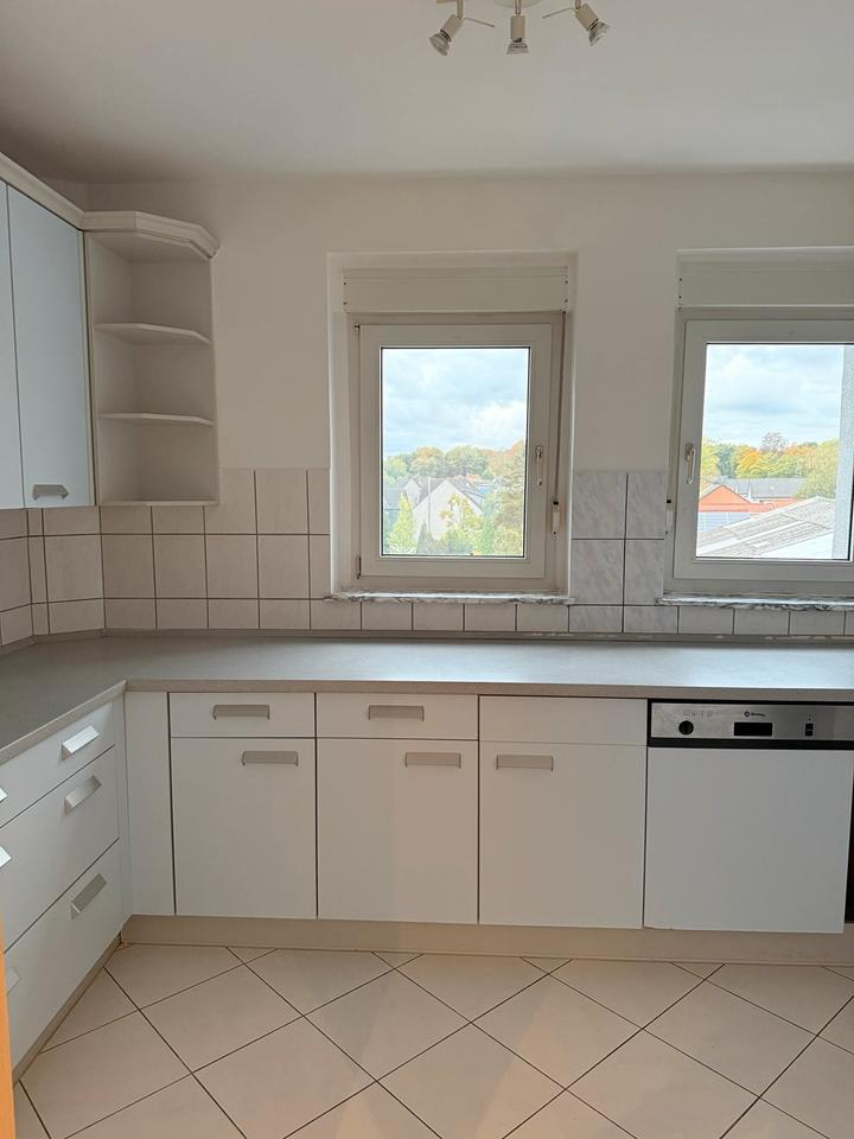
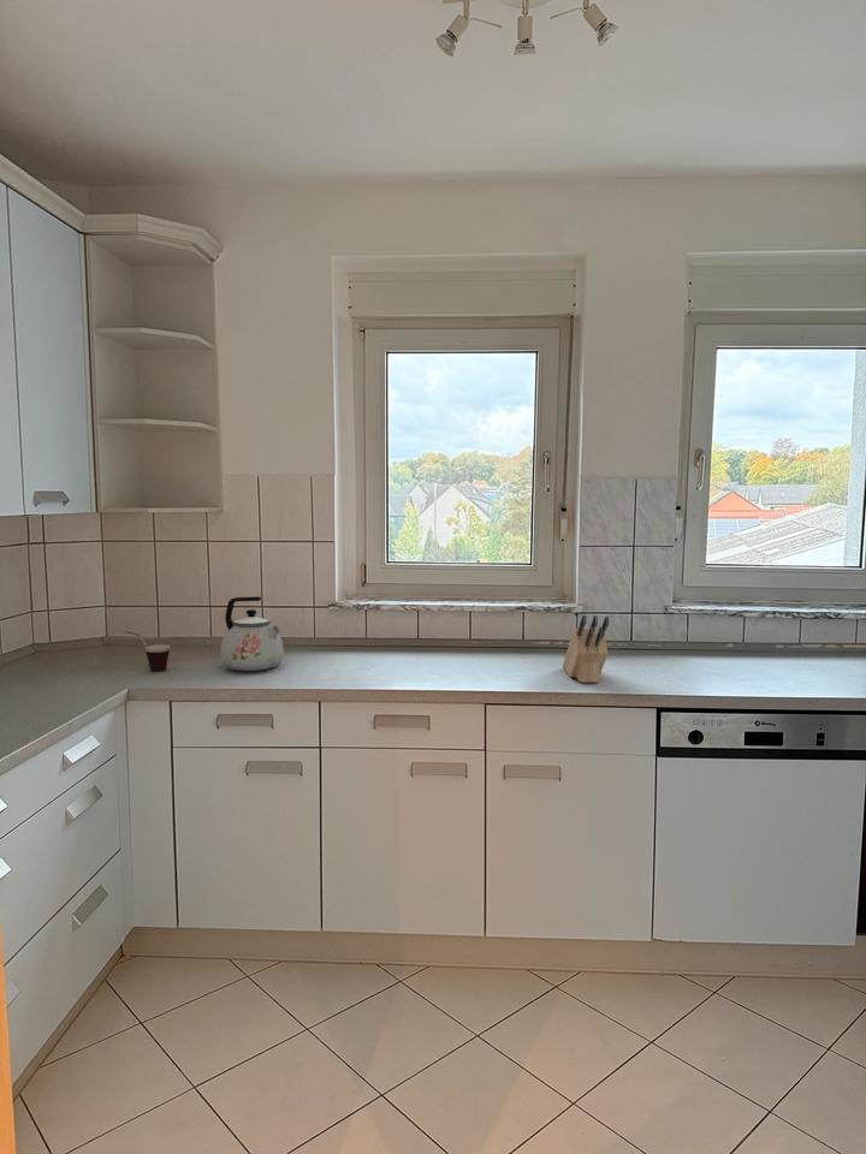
+ kettle [219,595,285,672]
+ cup [124,630,171,672]
+ knife block [562,614,610,684]
